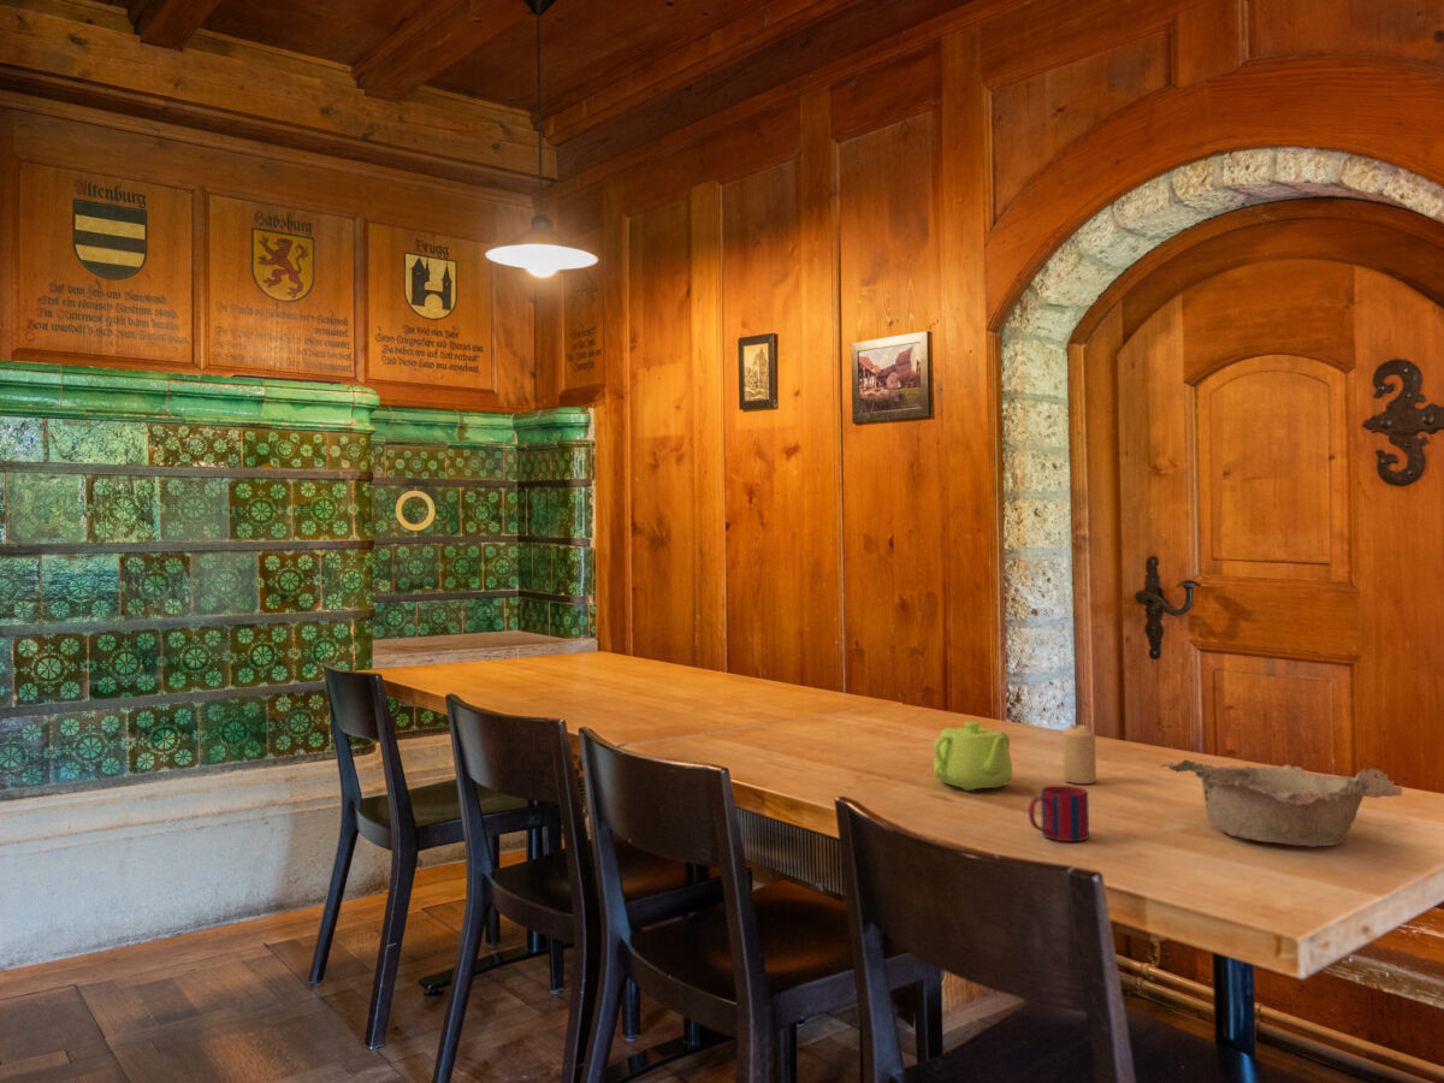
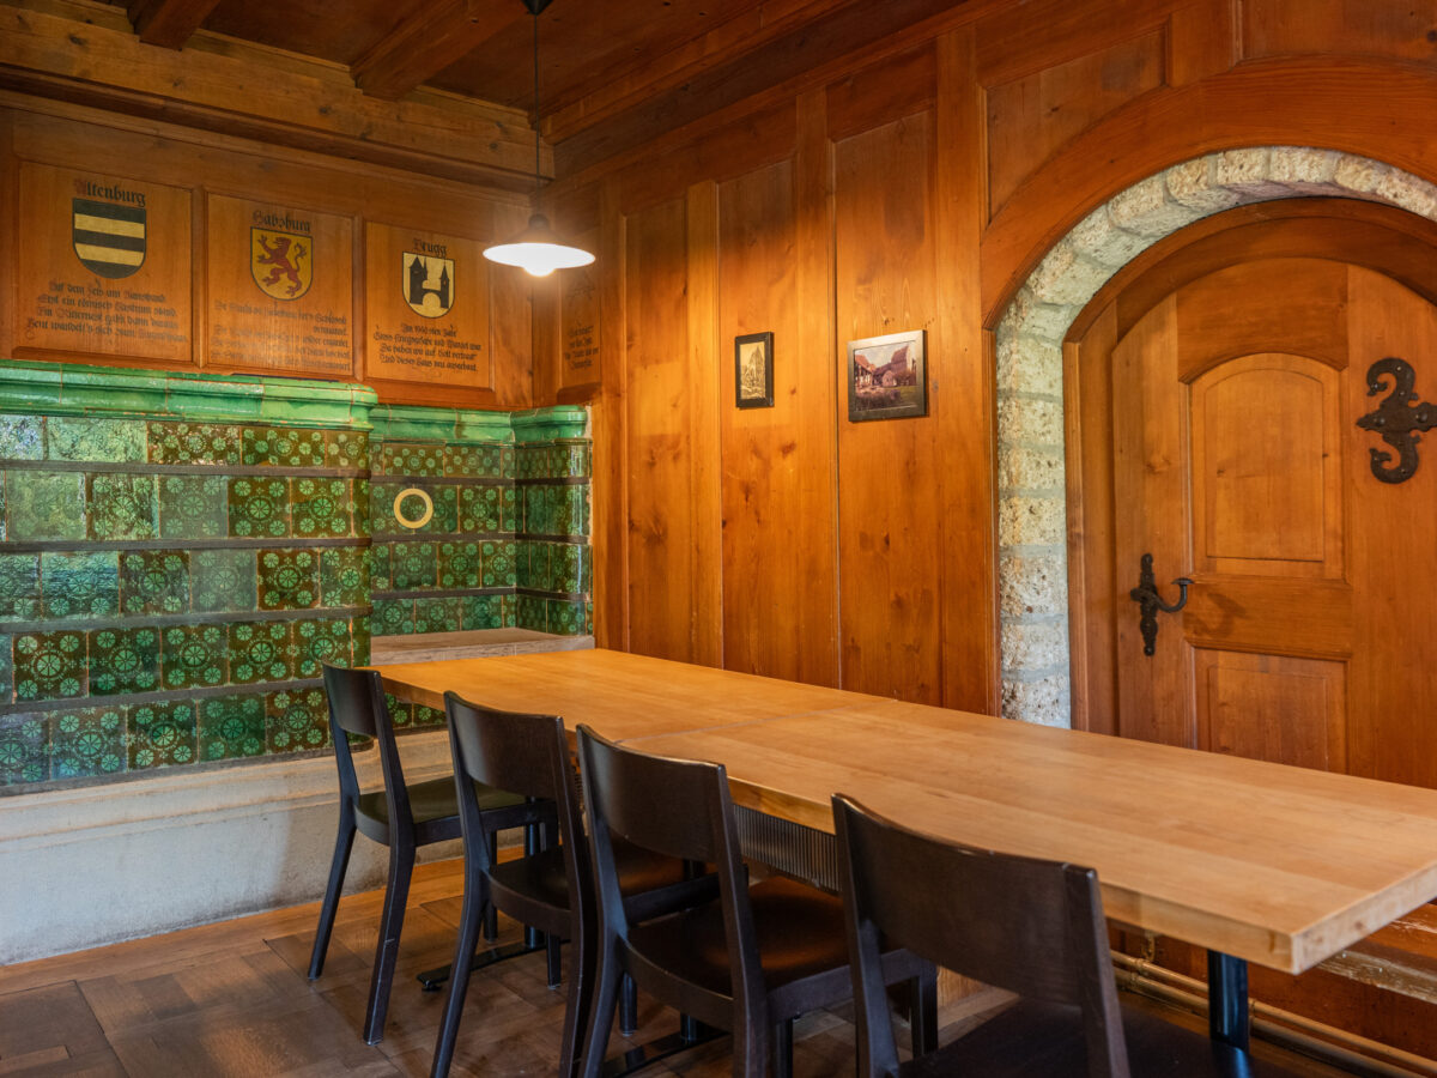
- teapot [933,721,1013,792]
- candle [1063,723,1097,785]
- mug [1028,785,1090,842]
- bowl [1159,758,1403,848]
